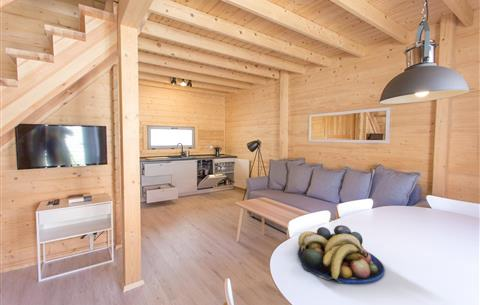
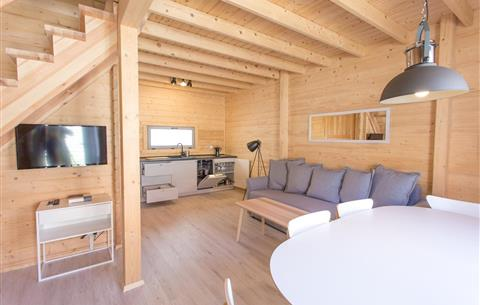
- fruit bowl [297,224,386,284]
